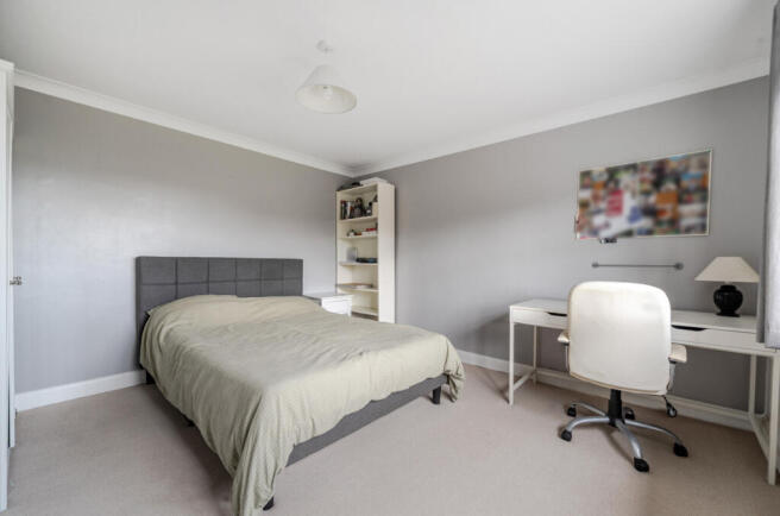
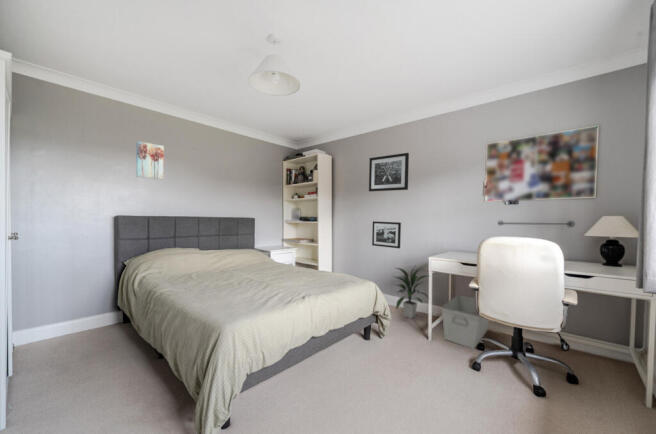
+ wall art [368,152,410,192]
+ indoor plant [390,266,429,319]
+ picture frame [371,220,402,249]
+ wall art [135,140,165,180]
+ storage bin [440,294,490,350]
